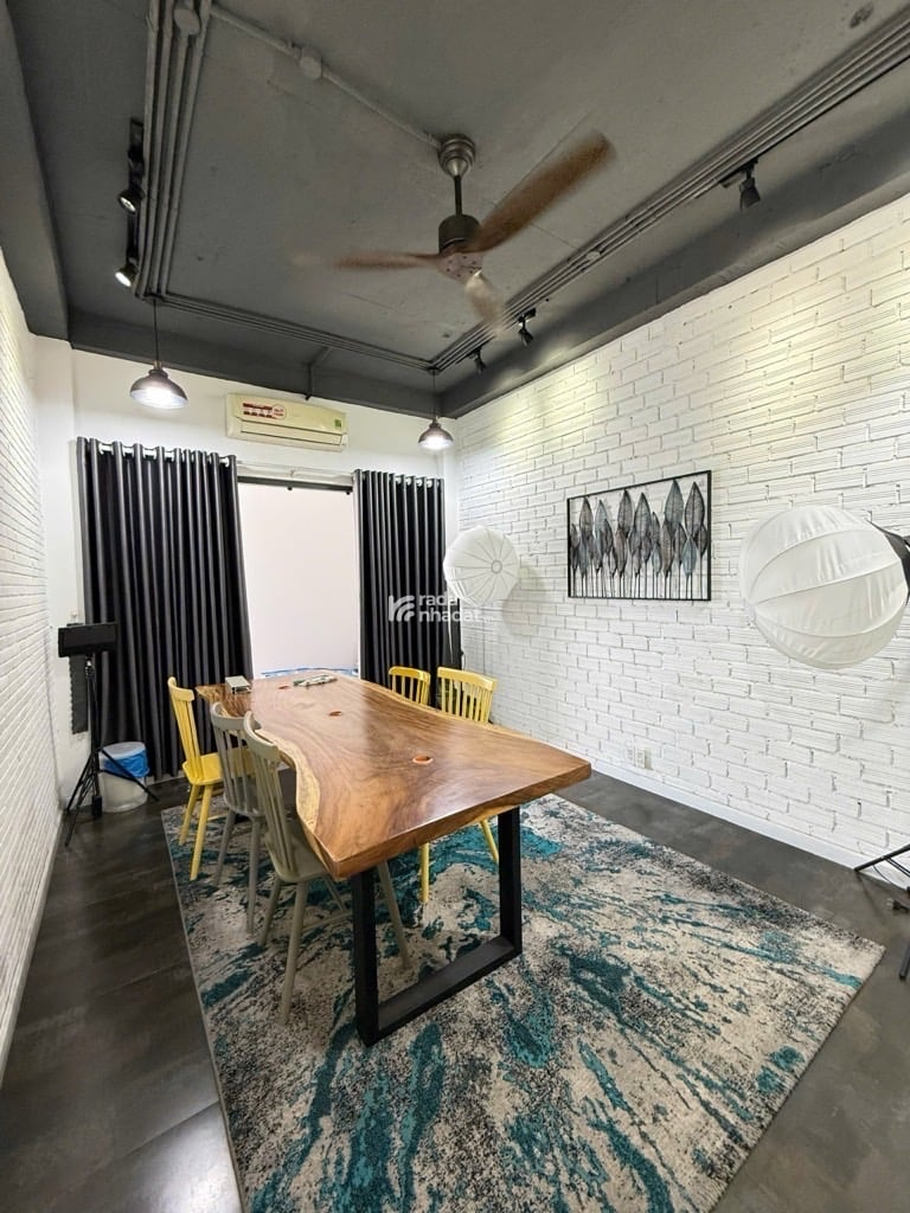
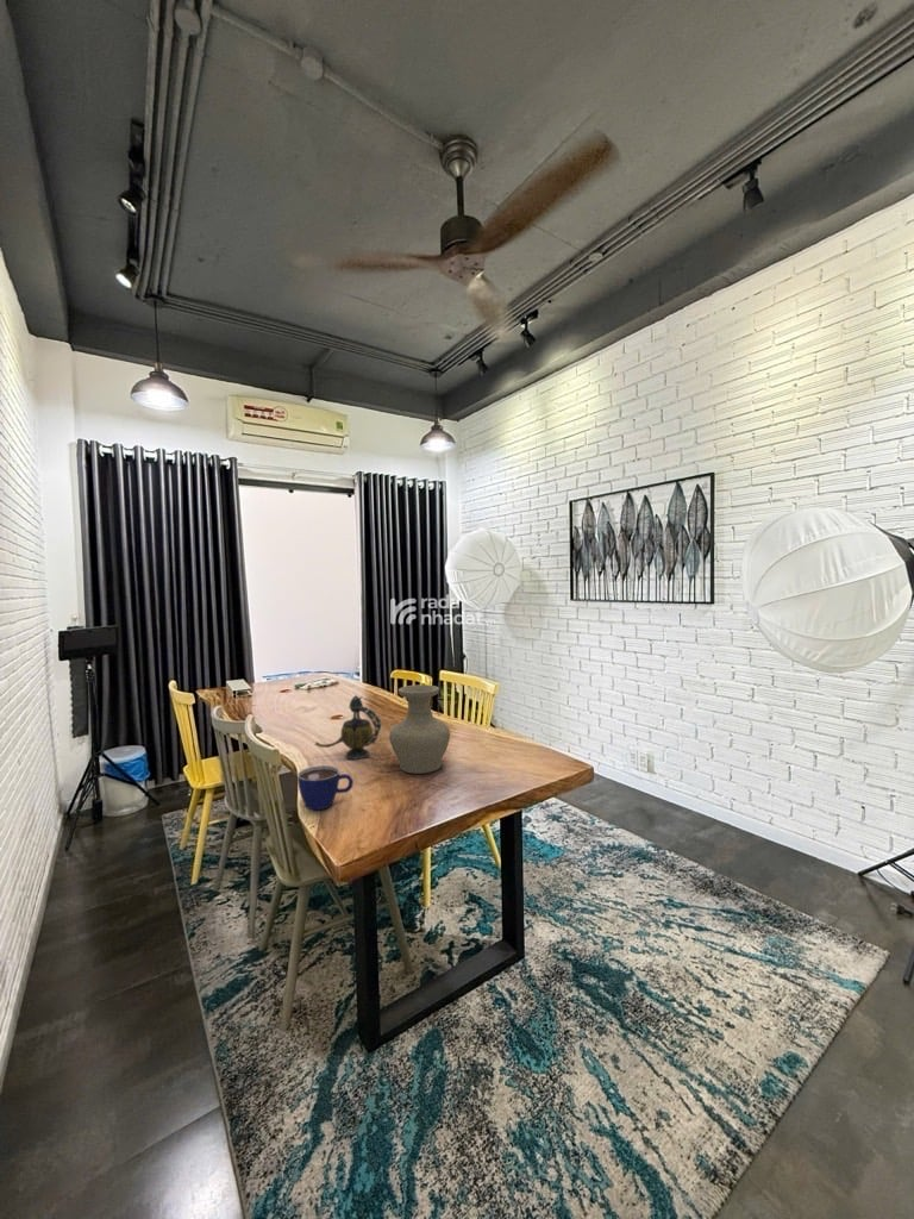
+ teapot [313,694,382,759]
+ vase [388,683,451,775]
+ cup [296,764,355,811]
